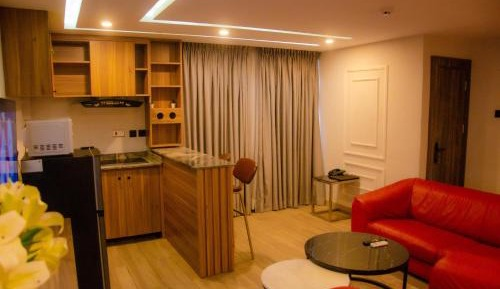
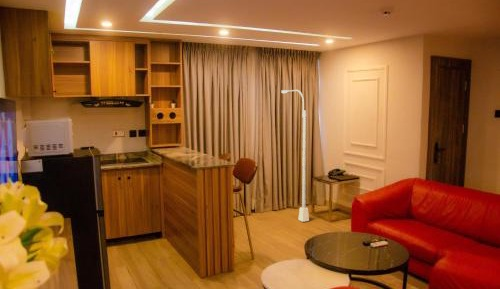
+ floor lamp [280,89,310,223]
